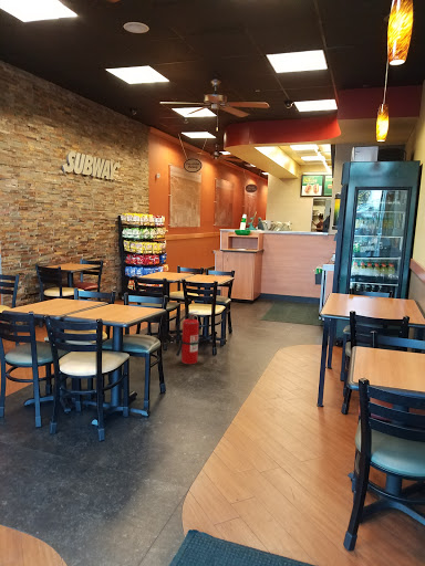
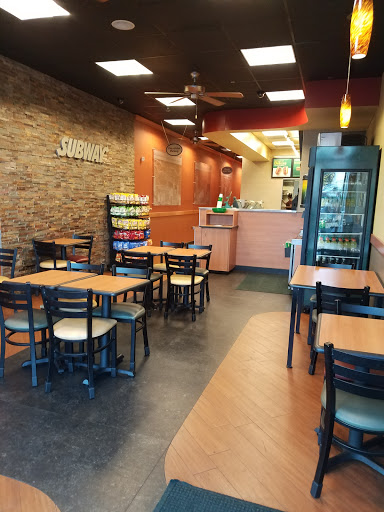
- fire extinguisher [175,310,200,365]
